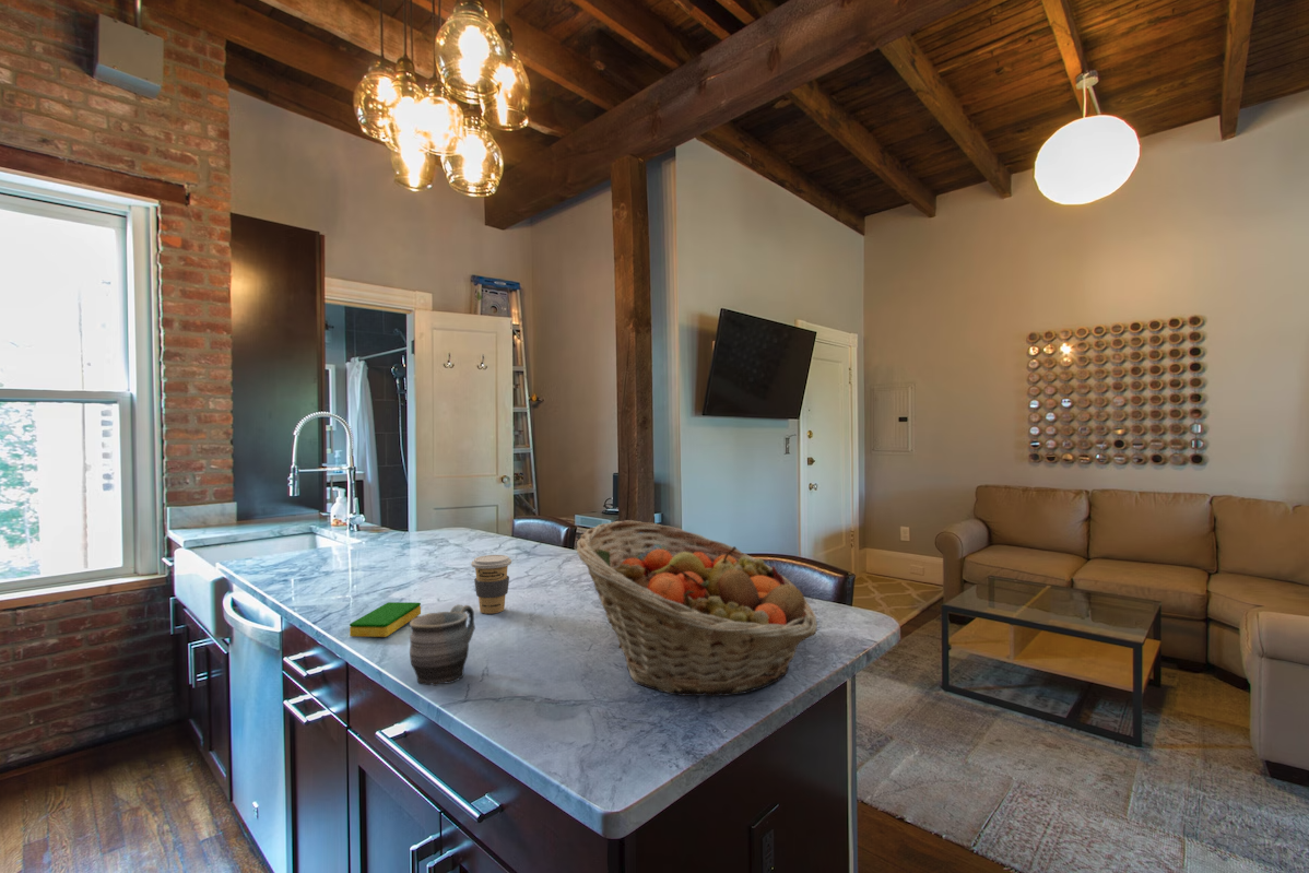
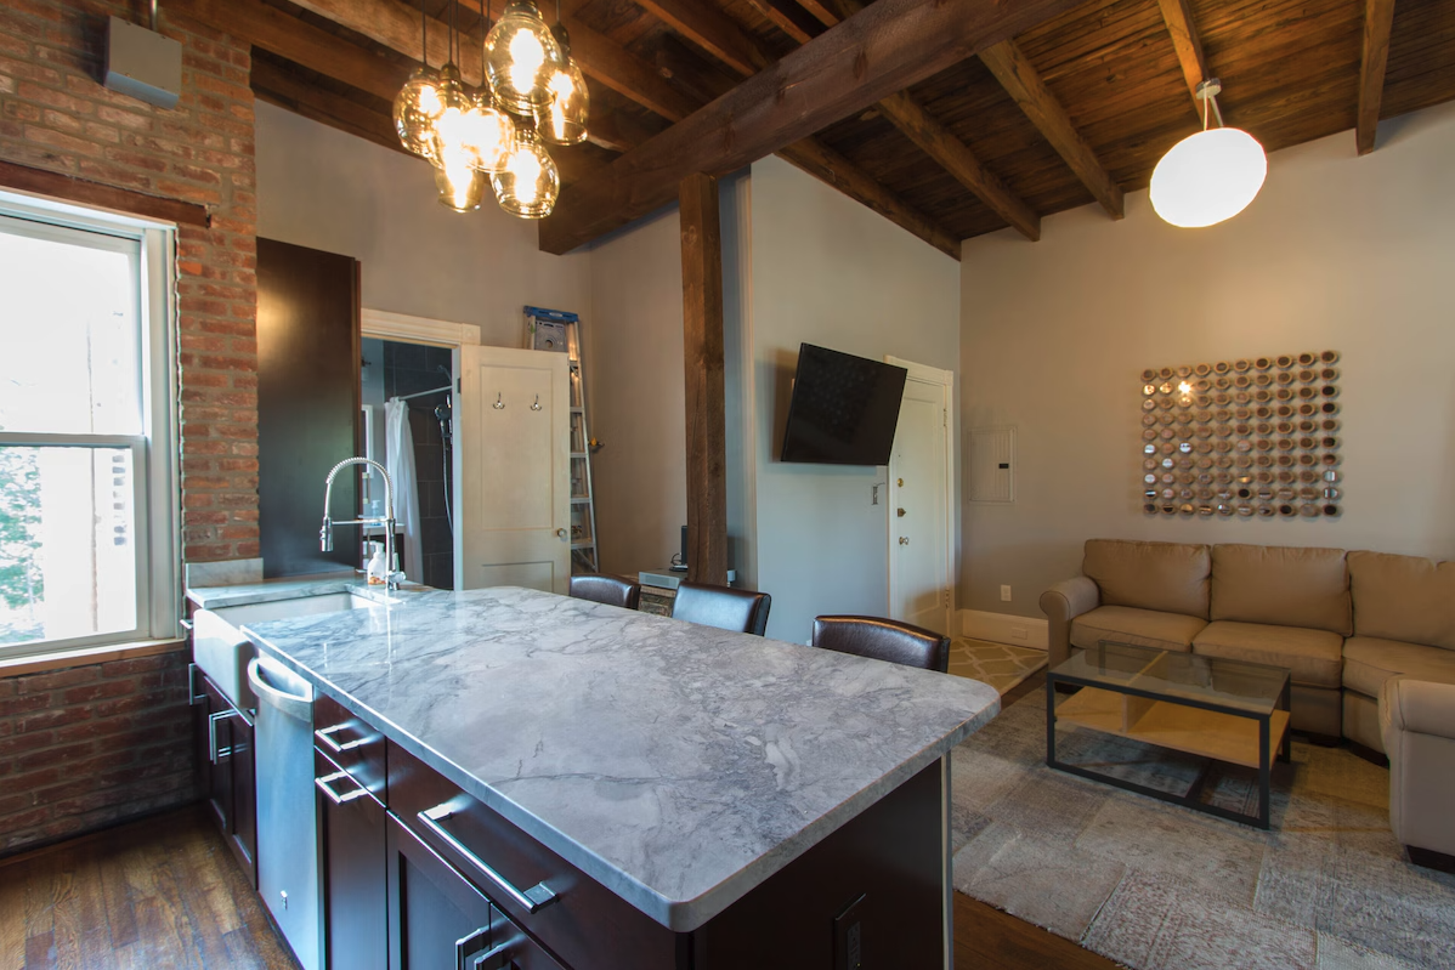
- fruit basket [576,519,818,697]
- mug [409,603,476,687]
- dish sponge [349,601,422,638]
- coffee cup [470,554,512,615]
